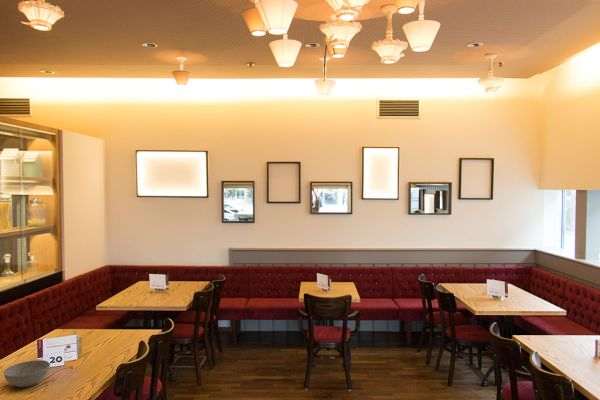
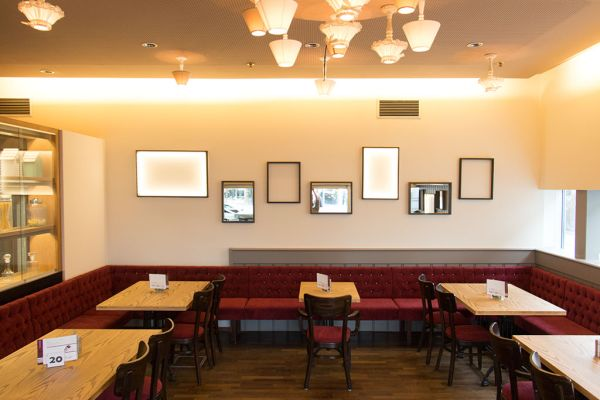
- bowl [3,359,51,388]
